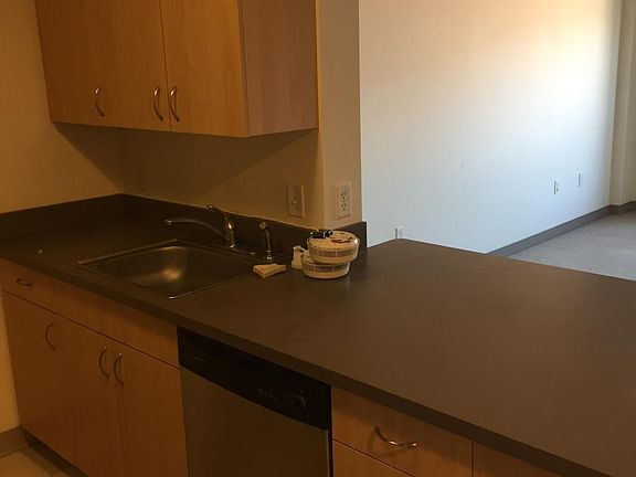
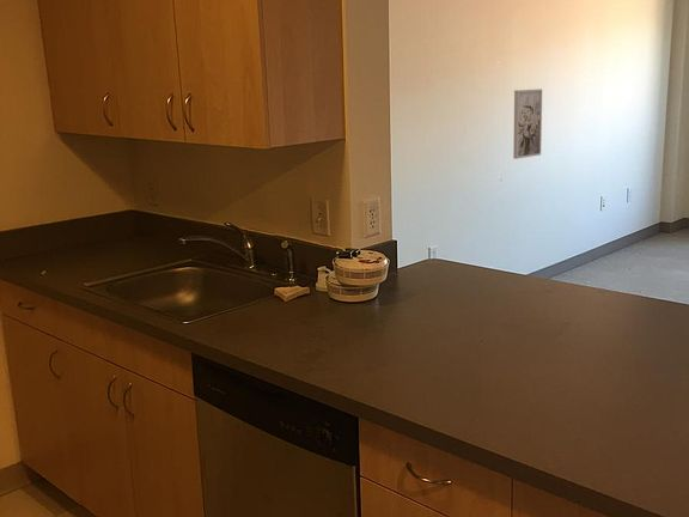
+ wall art [512,87,543,160]
